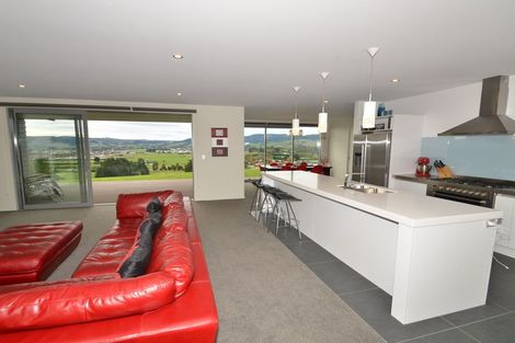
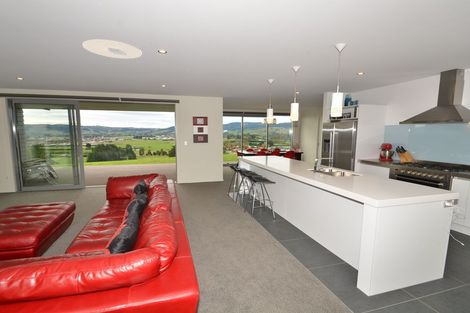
+ ceiling light [81,38,143,60]
